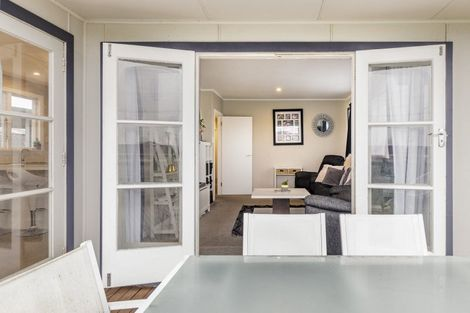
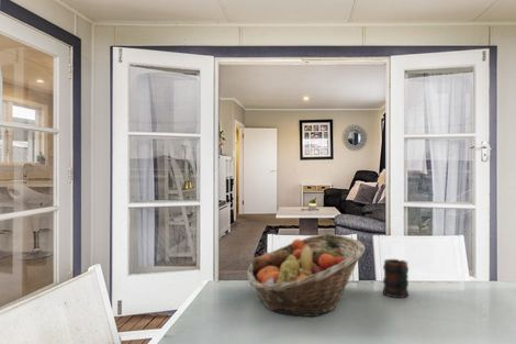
+ mug [382,258,410,299]
+ fruit basket [246,233,366,318]
